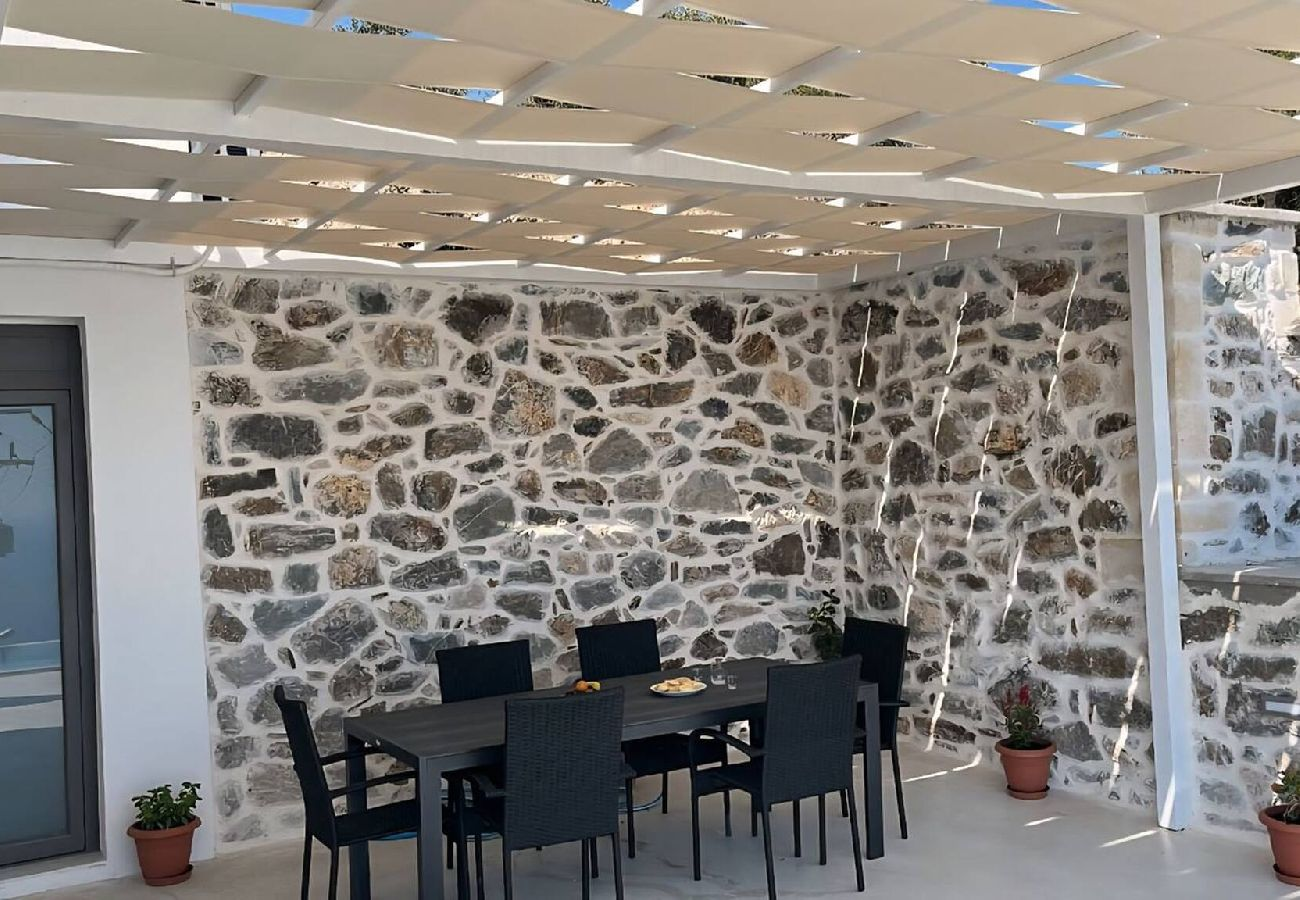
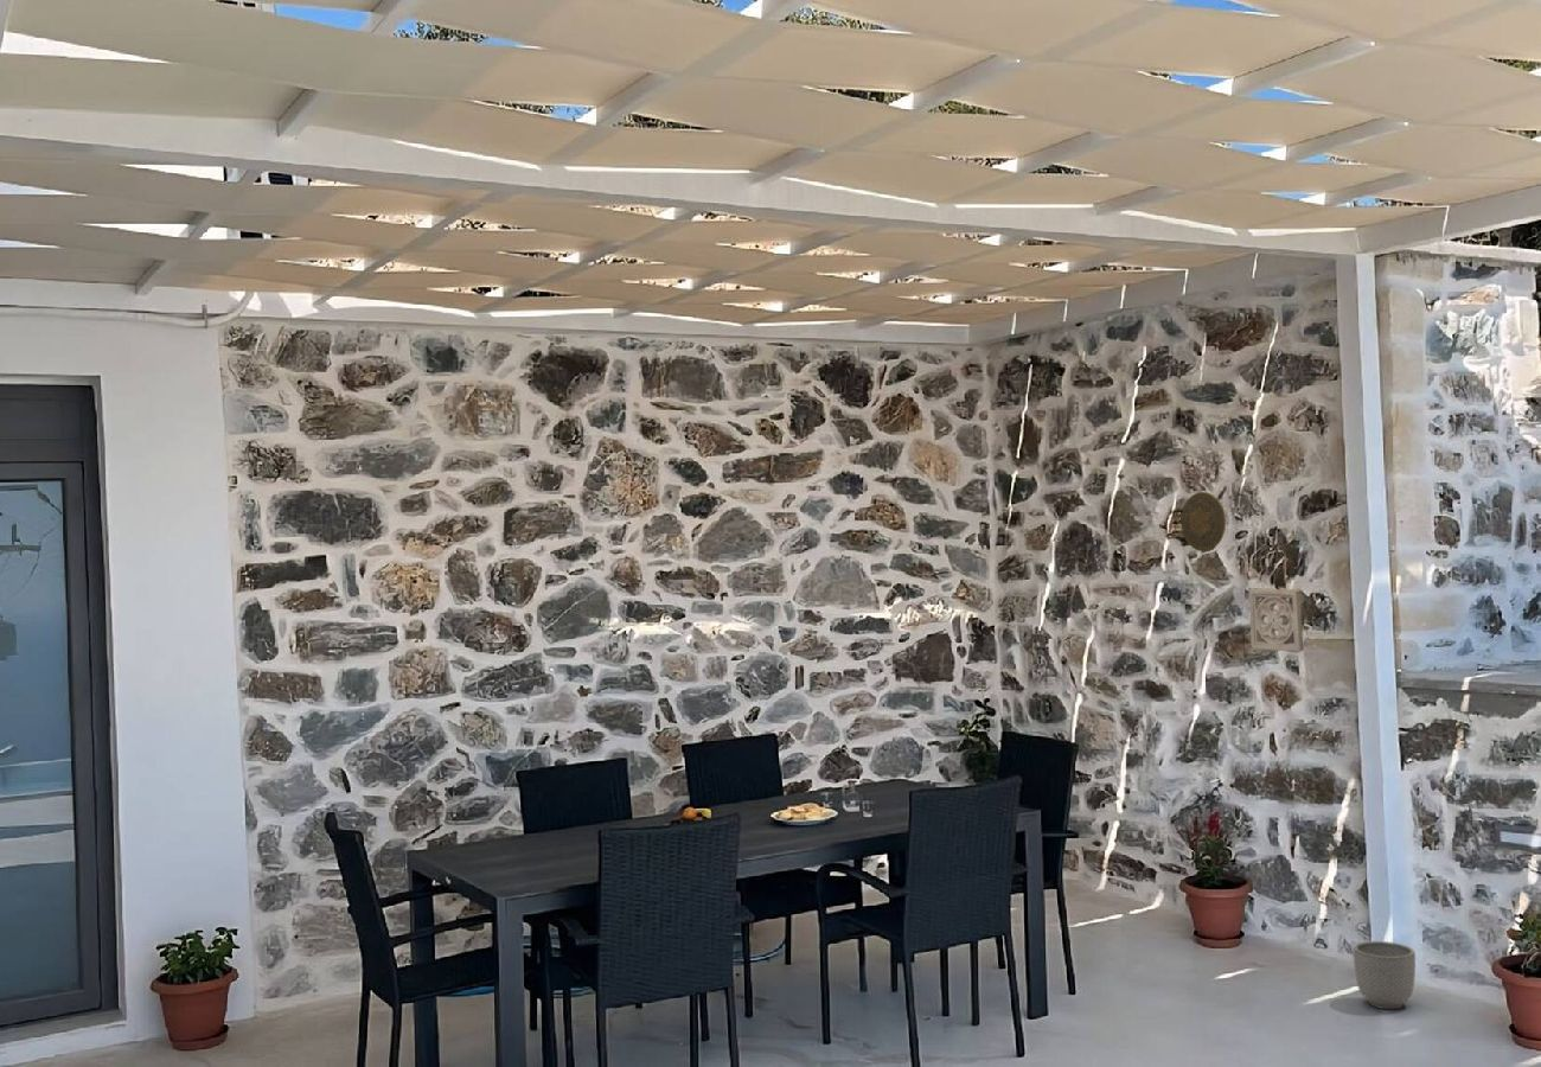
+ wall ornament [1248,587,1305,654]
+ planter [1351,940,1417,1010]
+ decorative plate [1179,491,1227,552]
